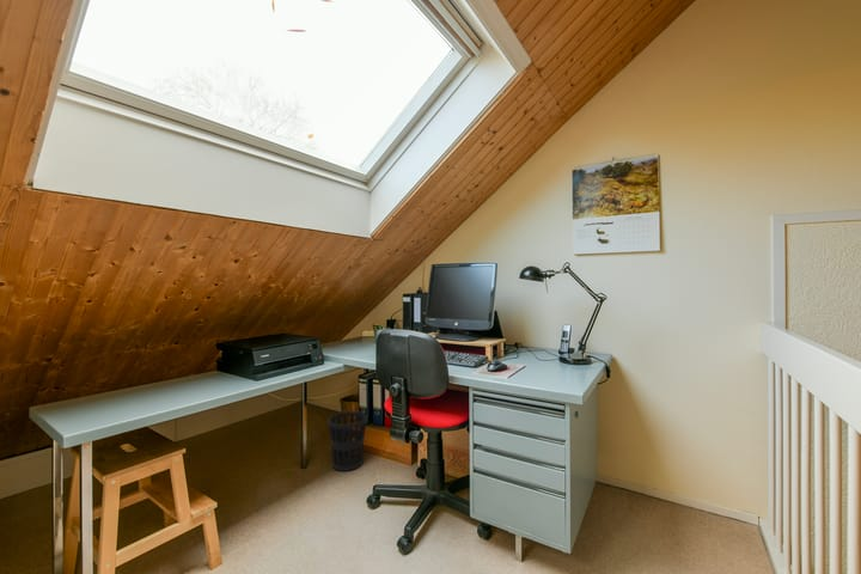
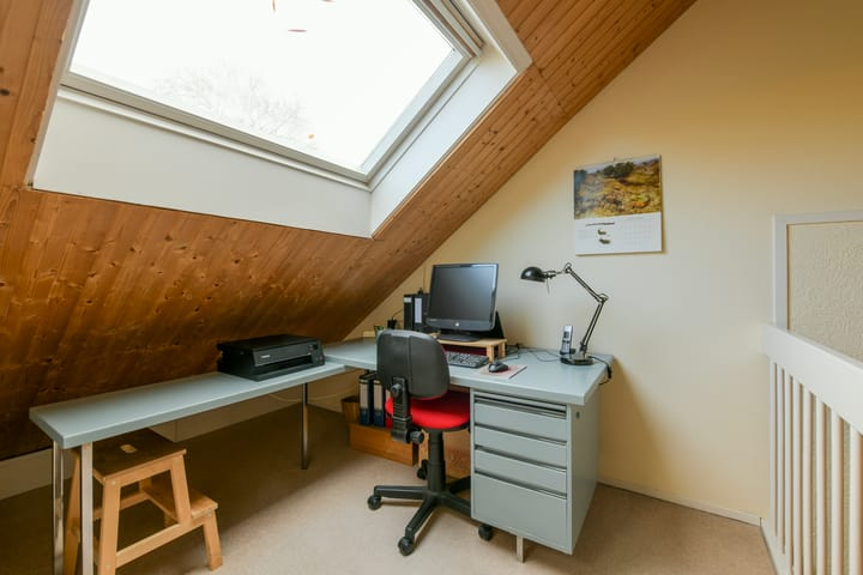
- wastebasket [326,410,368,472]
